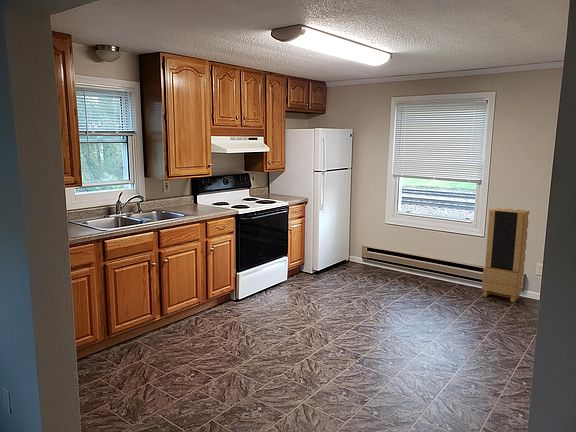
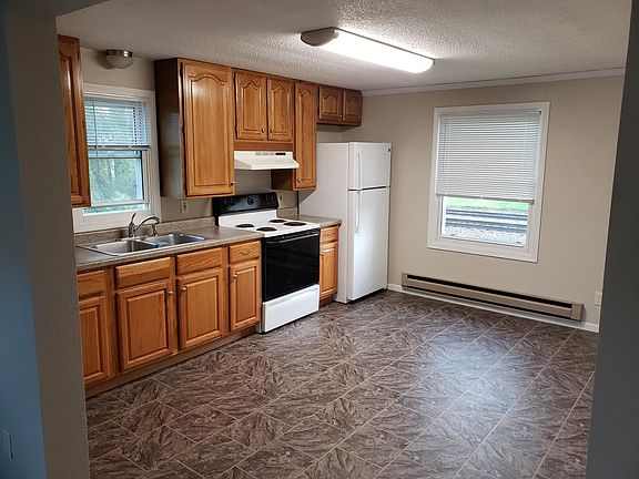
- storage cabinet [481,207,530,303]
